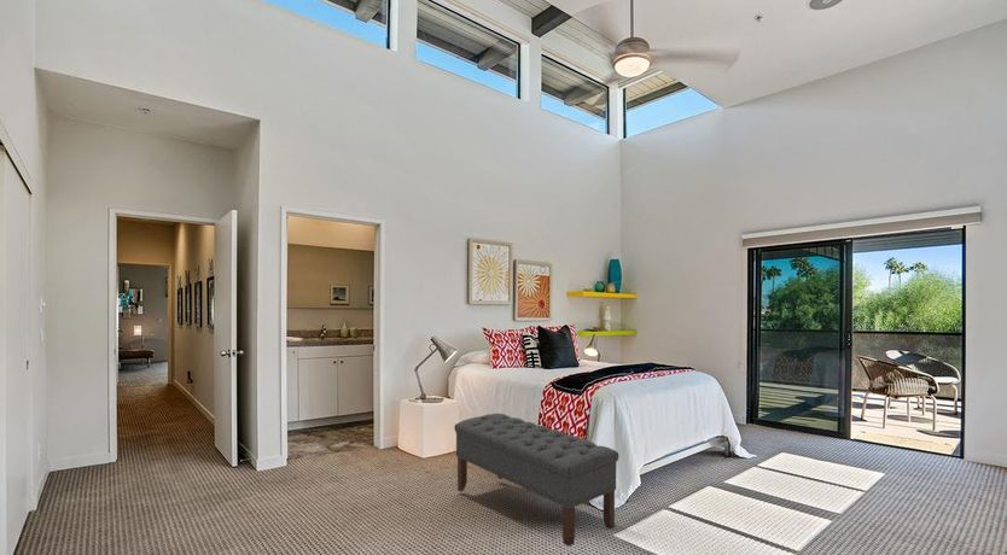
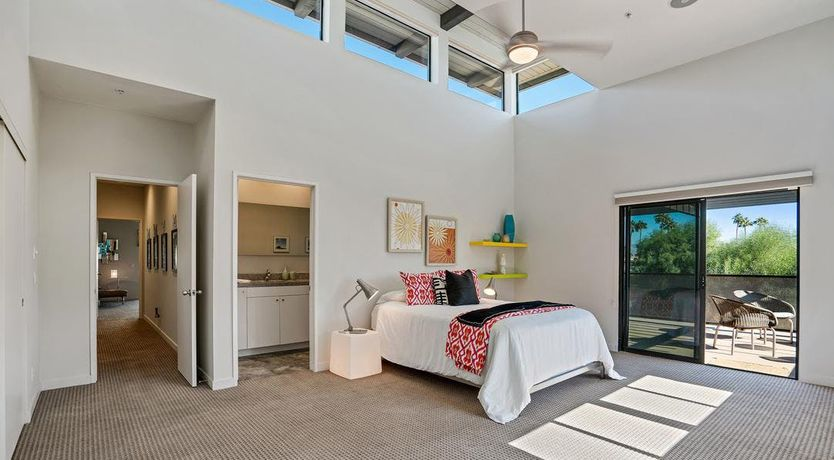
- bench [453,413,619,548]
